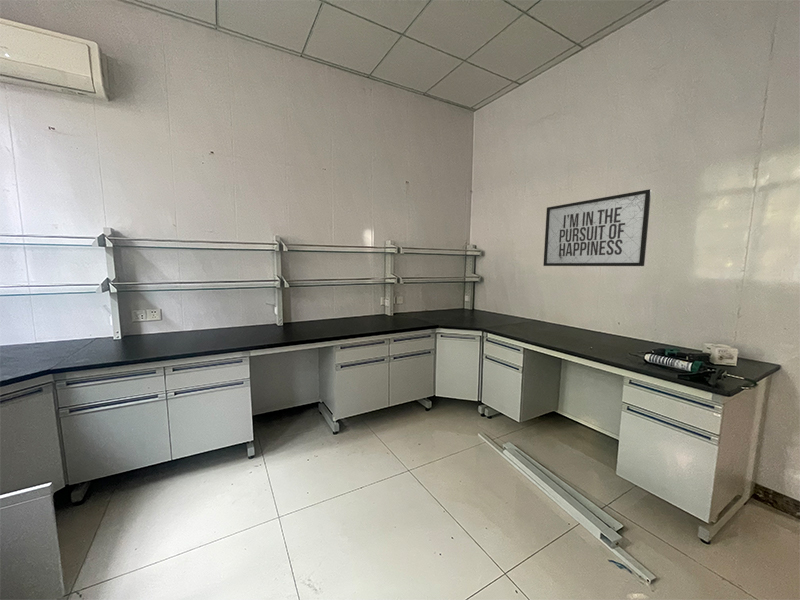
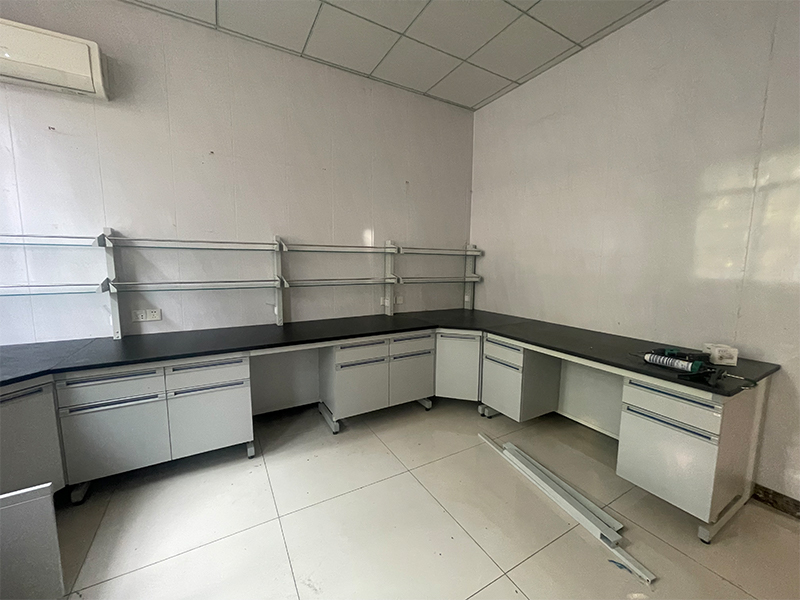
- mirror [542,188,652,267]
